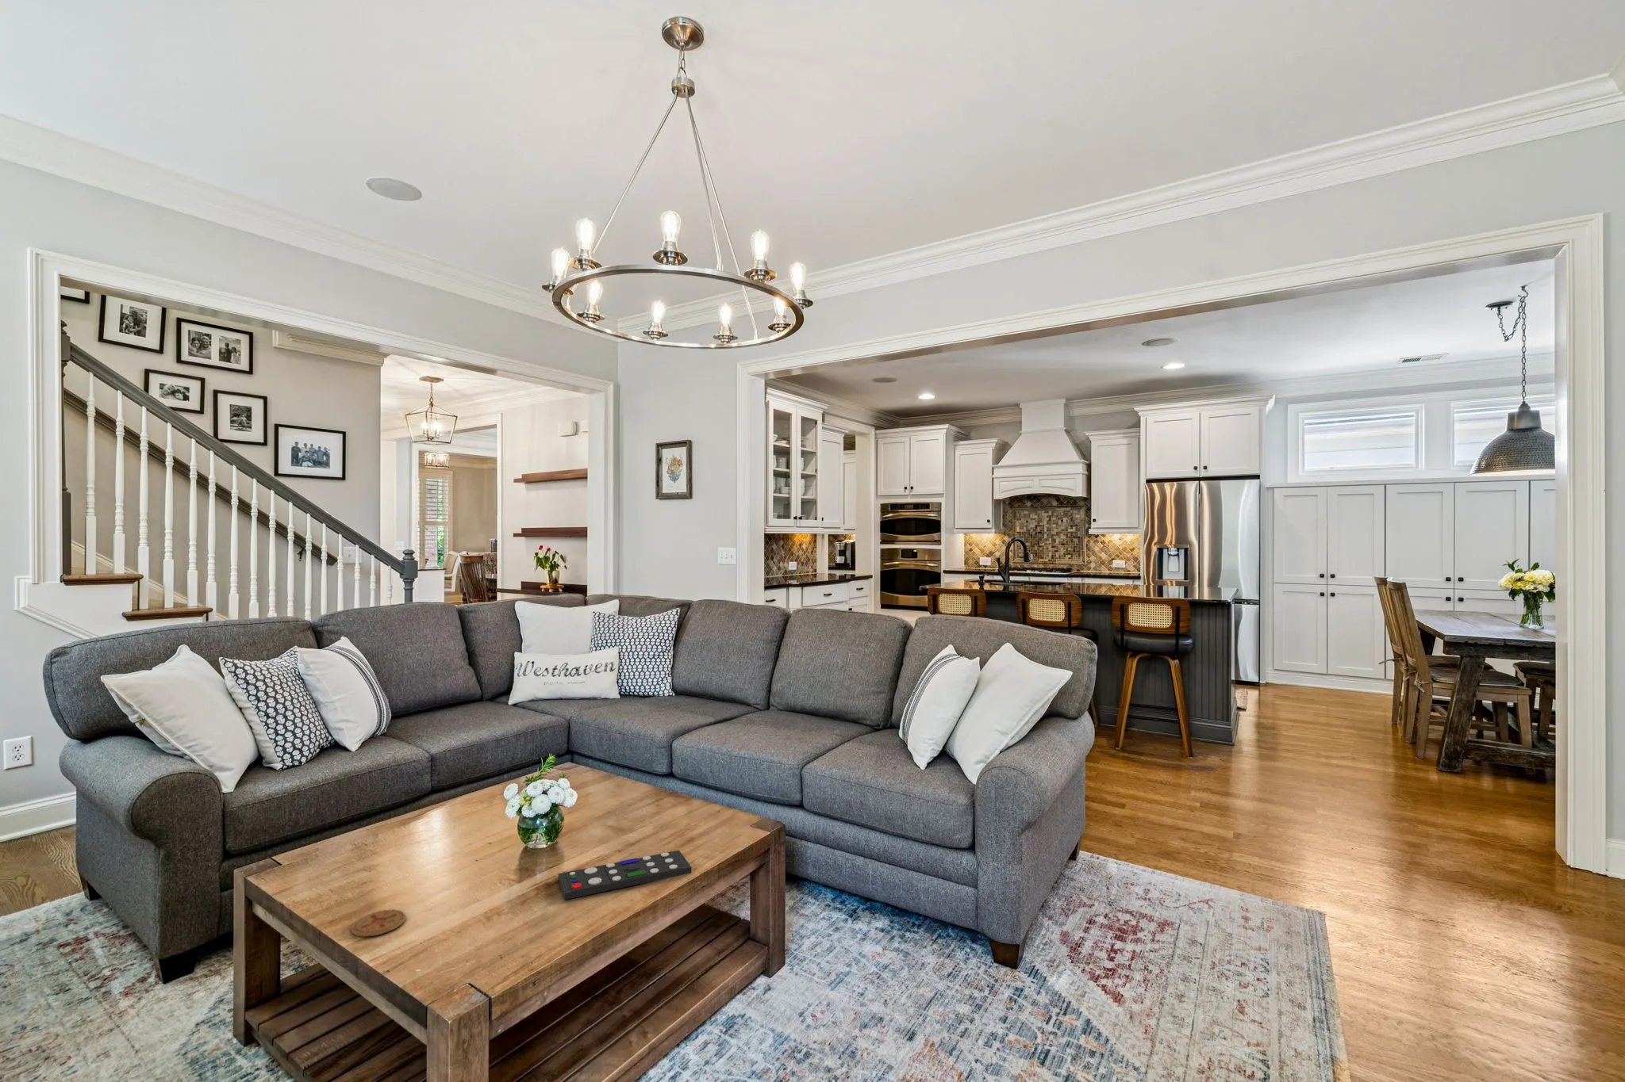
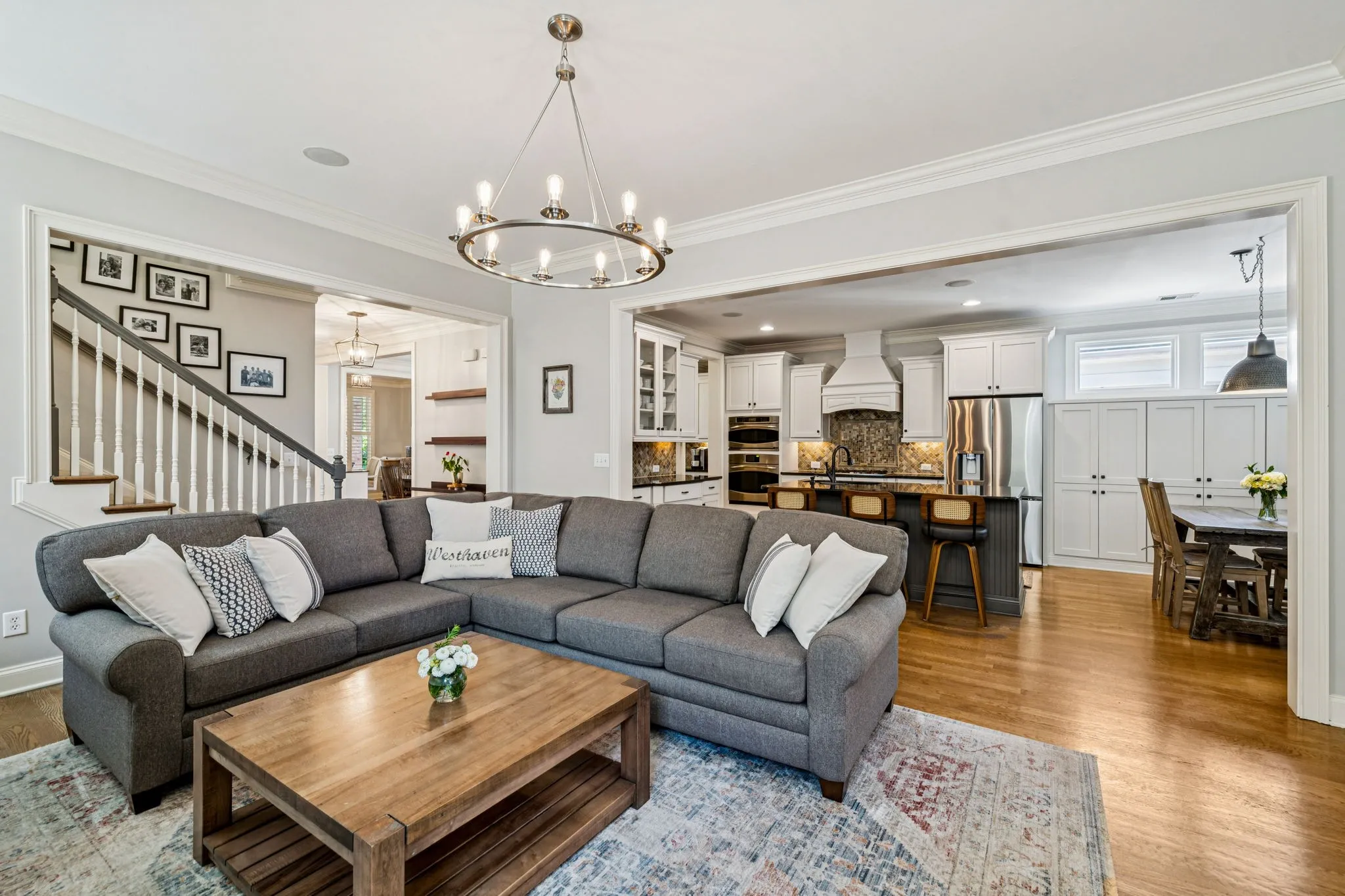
- remote control [558,850,692,901]
- coaster [350,909,406,938]
